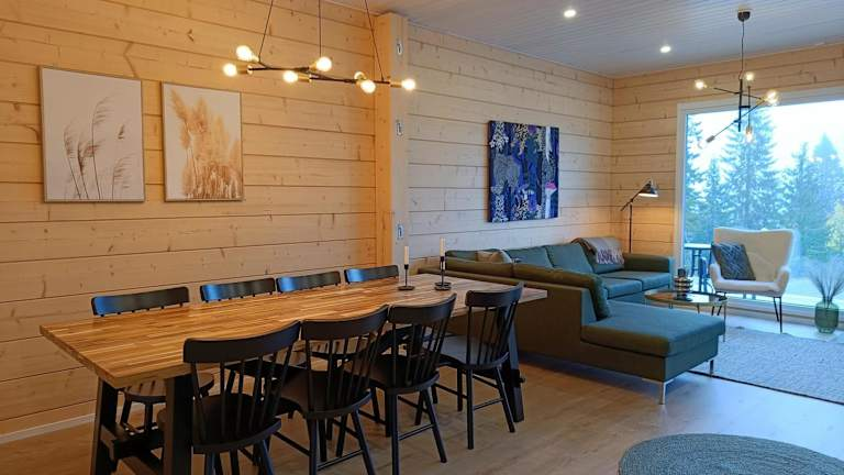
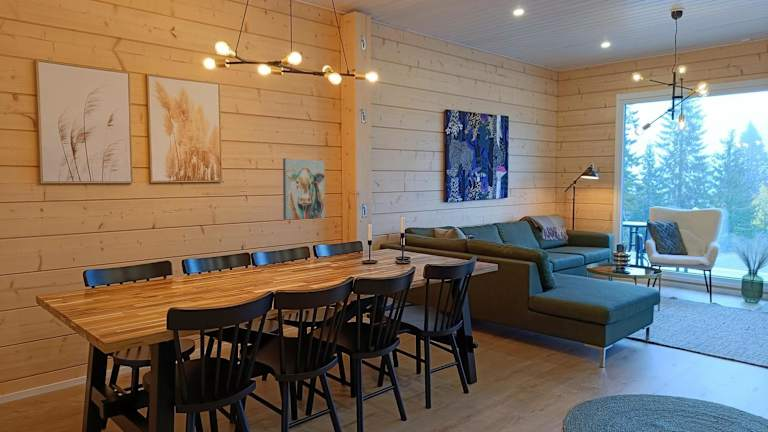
+ wall art [282,158,326,220]
